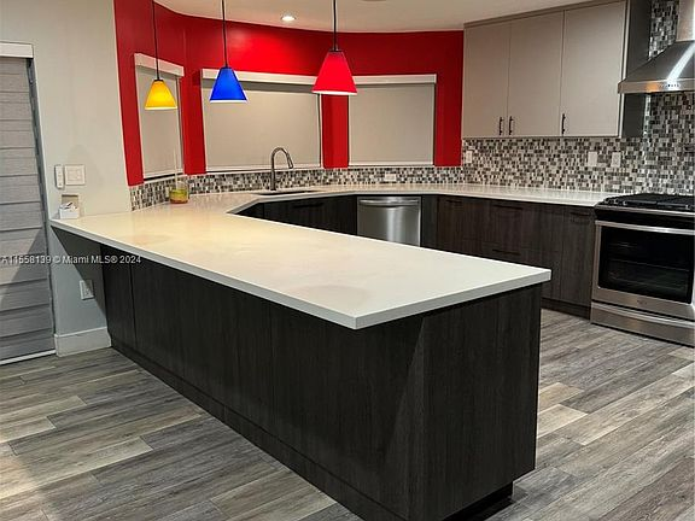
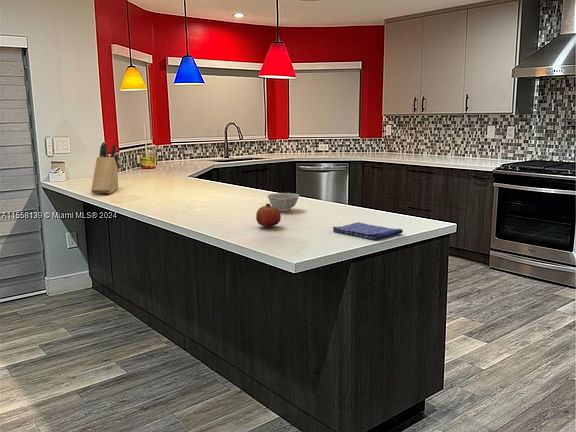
+ knife block [90,141,120,195]
+ bowl [266,192,300,212]
+ dish towel [332,221,404,241]
+ fruit [255,203,282,228]
